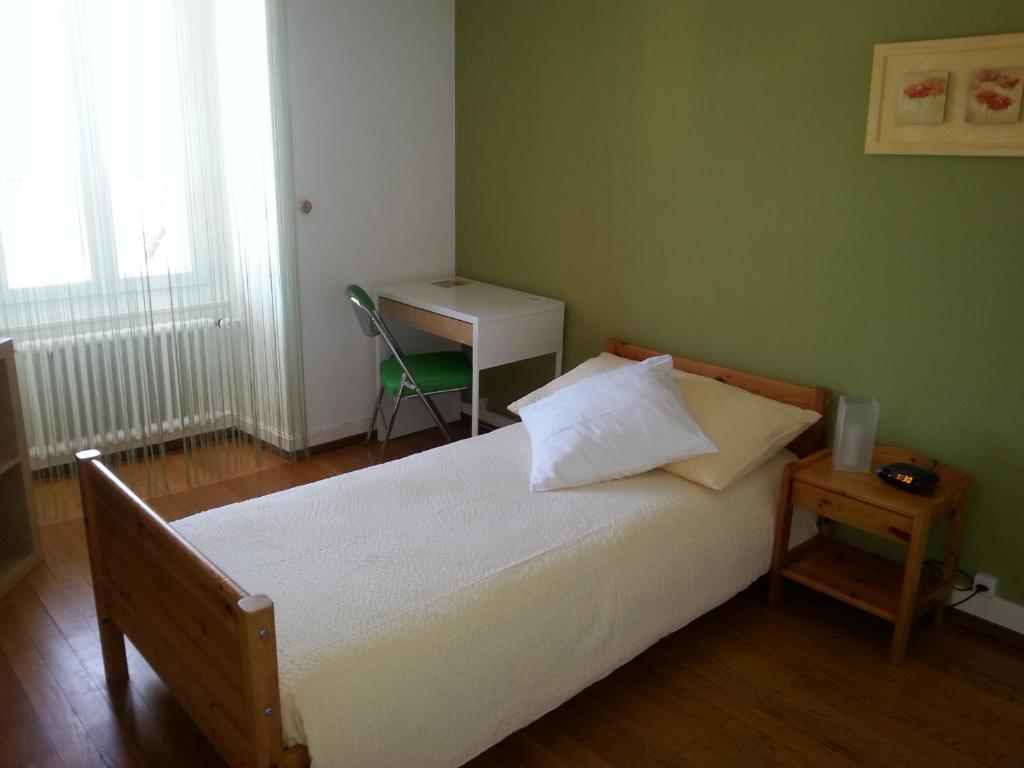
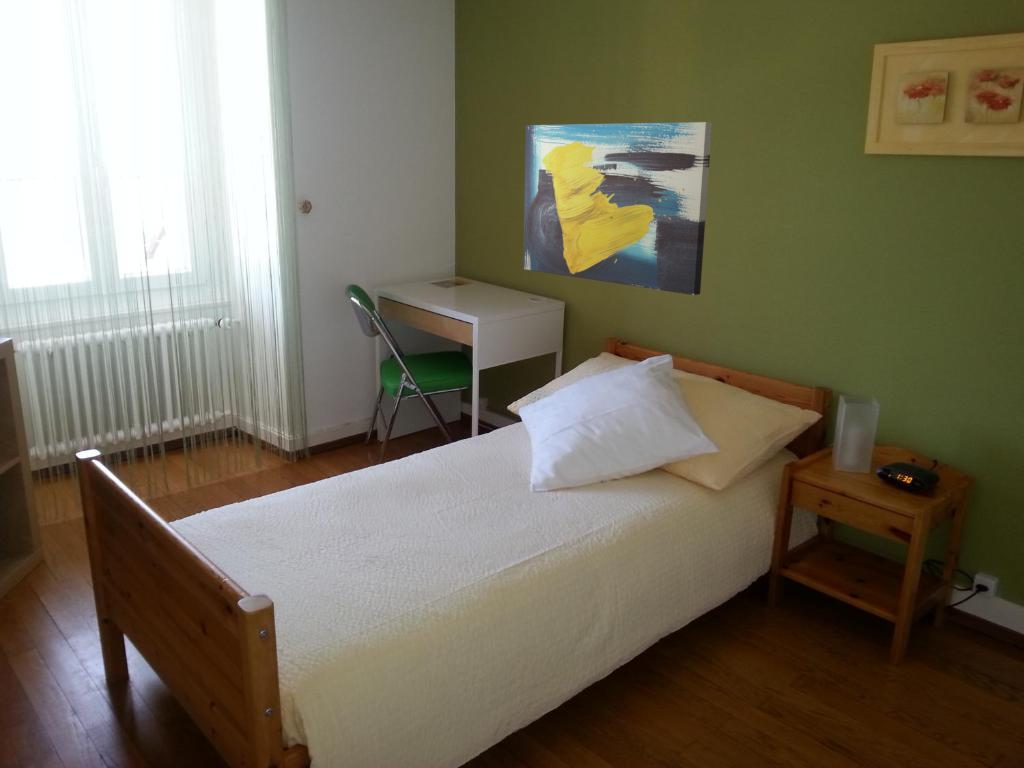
+ wall art [522,121,713,296]
